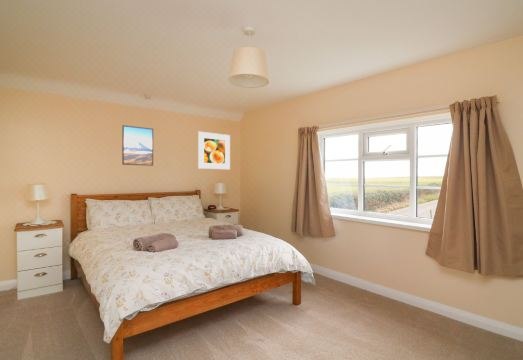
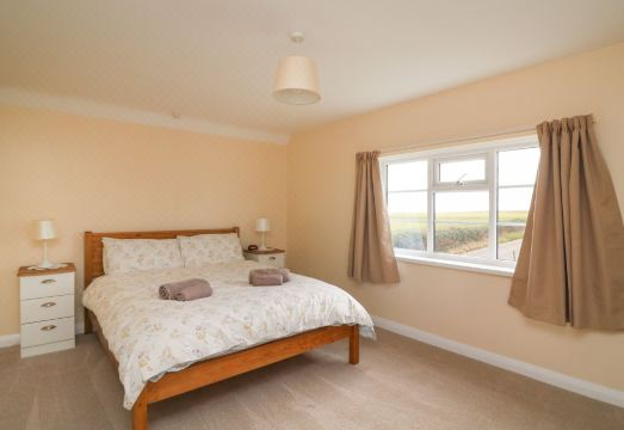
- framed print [197,131,231,170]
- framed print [121,124,154,167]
